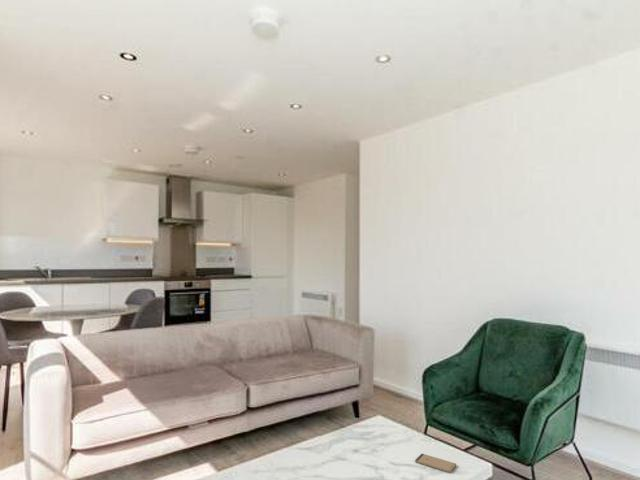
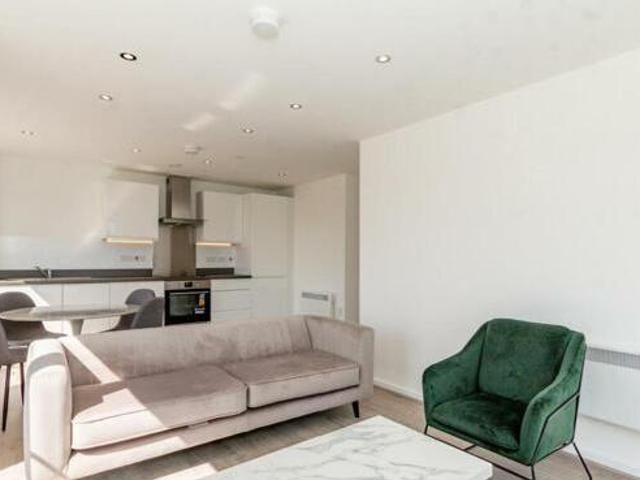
- smartphone [414,453,457,474]
